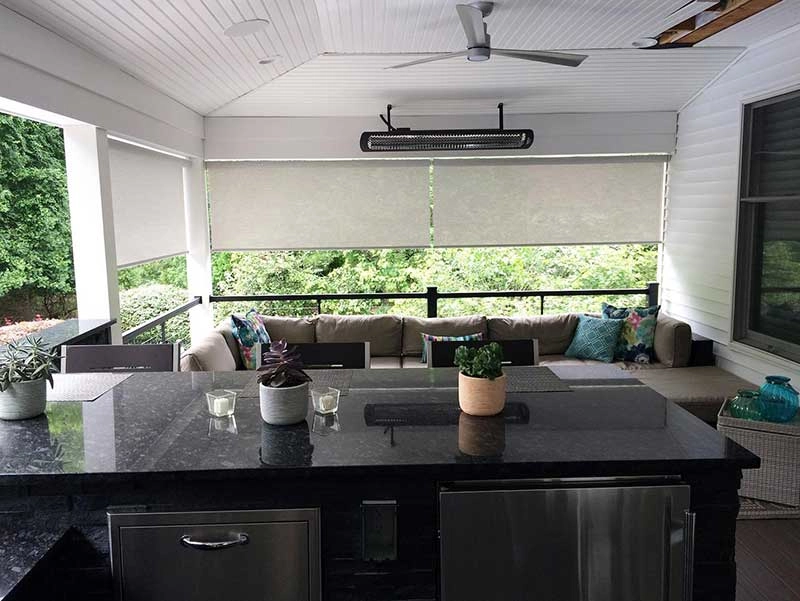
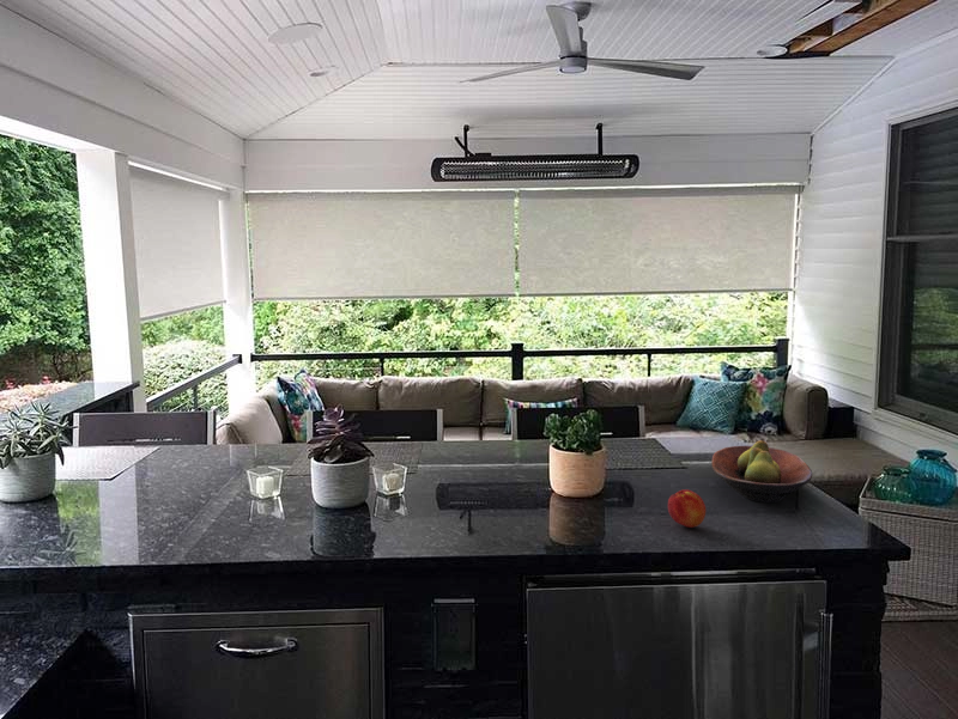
+ fruit bowl [710,439,813,504]
+ peach [667,488,707,529]
